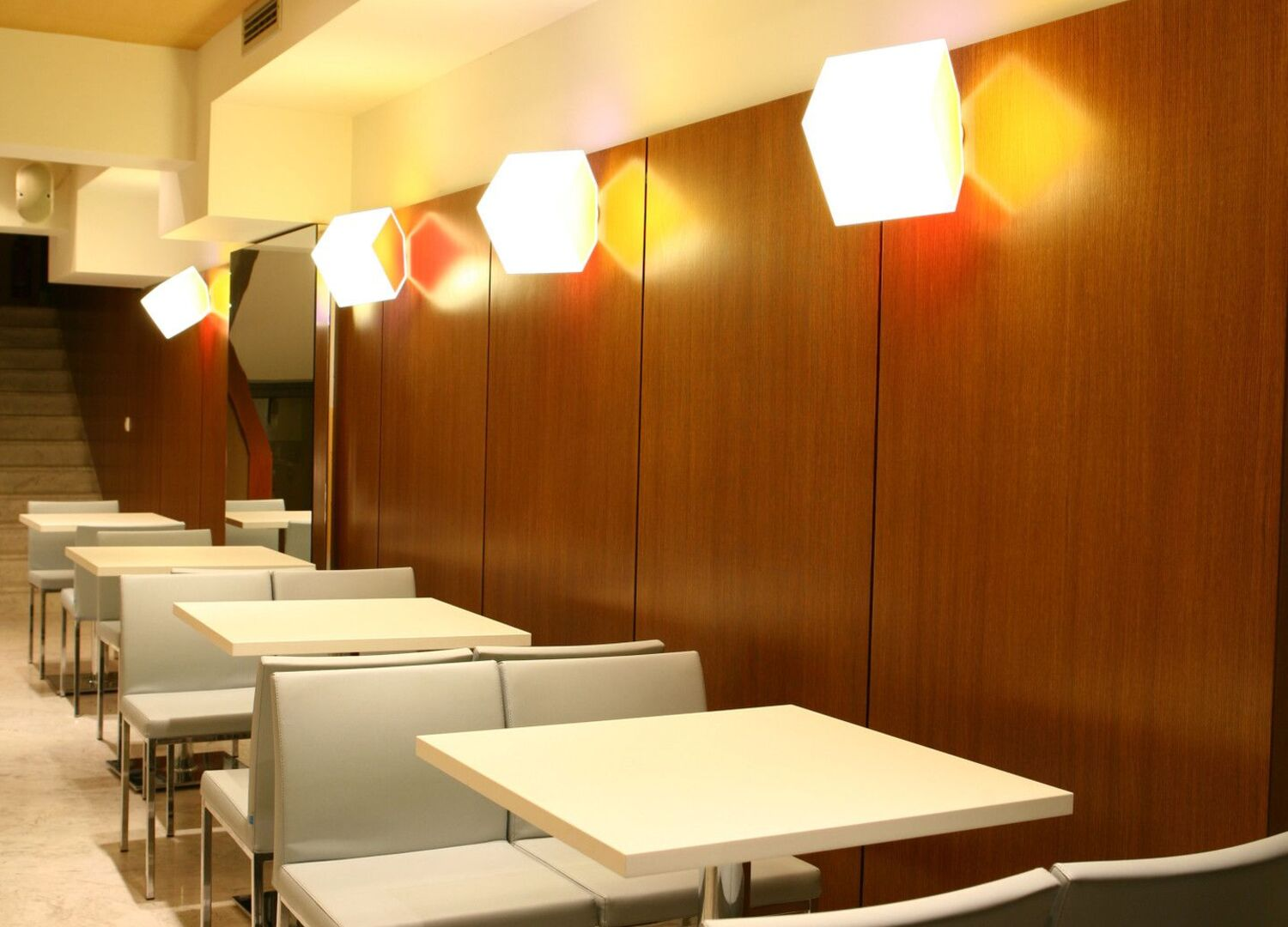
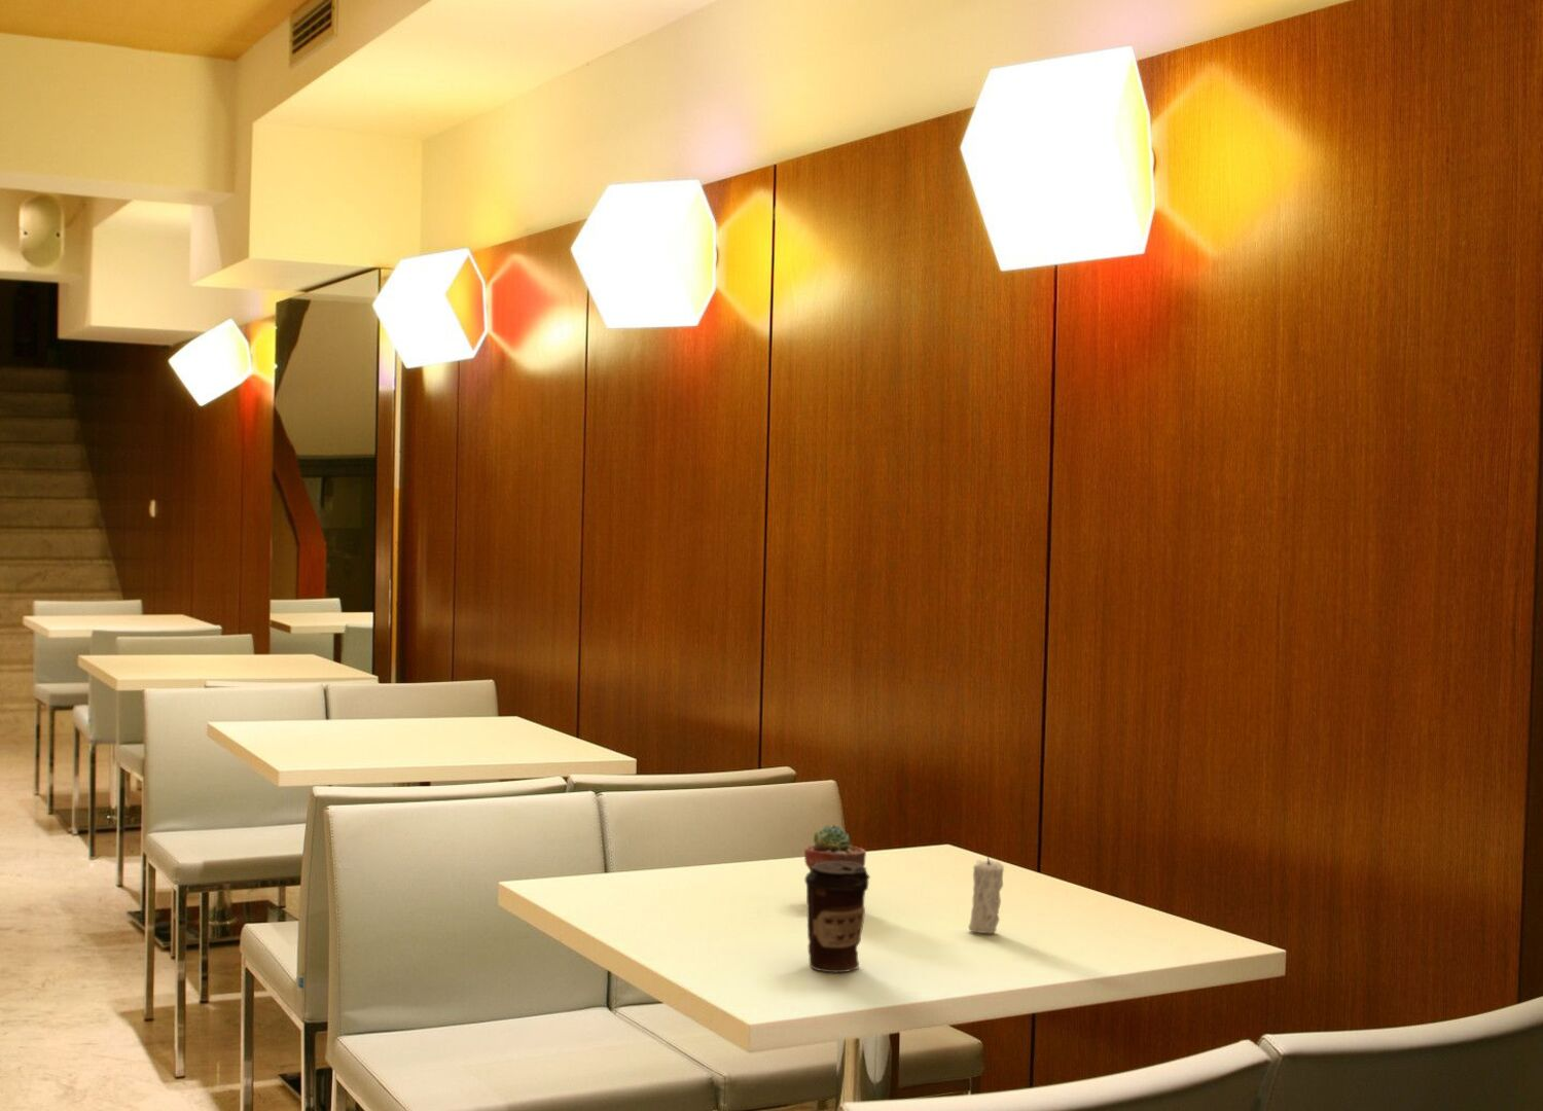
+ coffee cup [804,861,871,973]
+ candle [967,847,1005,934]
+ potted succulent [804,825,867,873]
